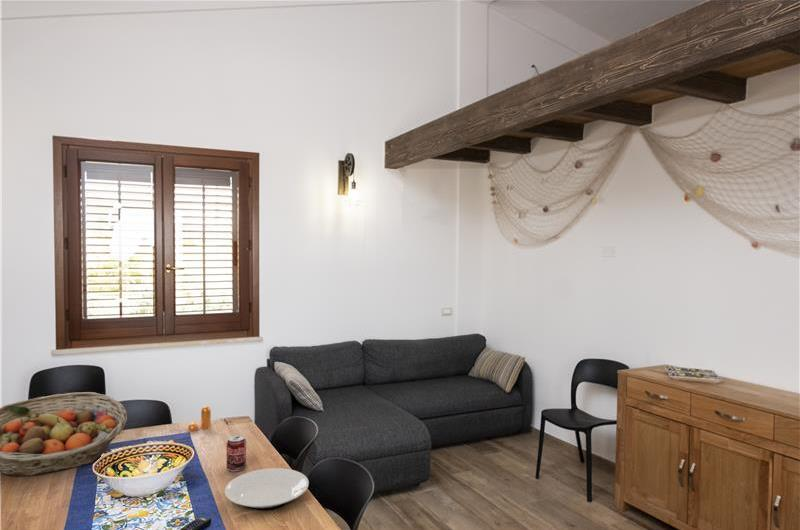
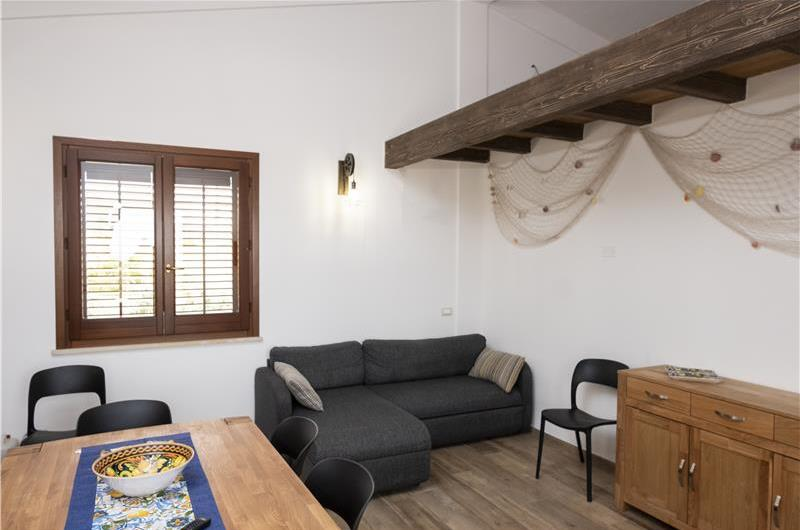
- plate [224,467,310,511]
- beverage can [226,434,247,472]
- fruit basket [0,391,128,478]
- pepper shaker [187,405,212,432]
